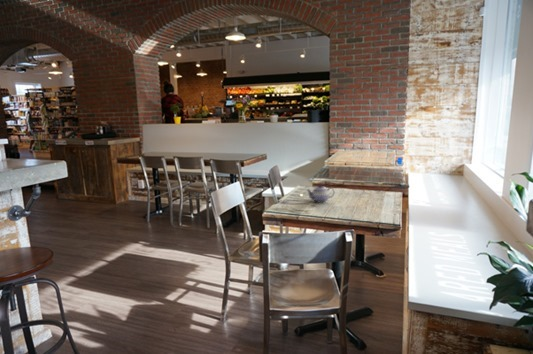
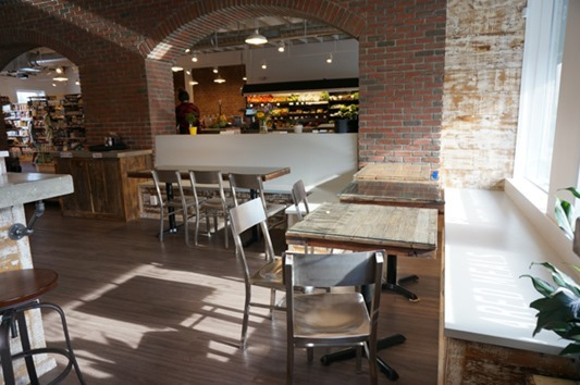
- teapot [306,184,335,204]
